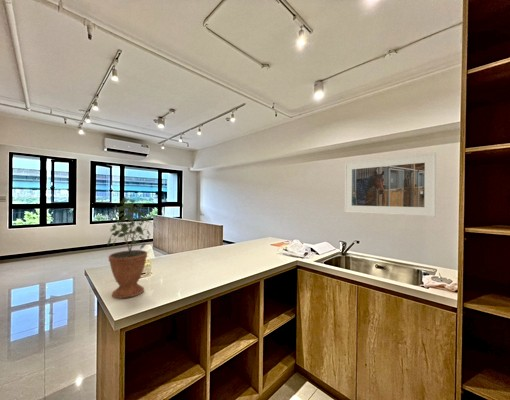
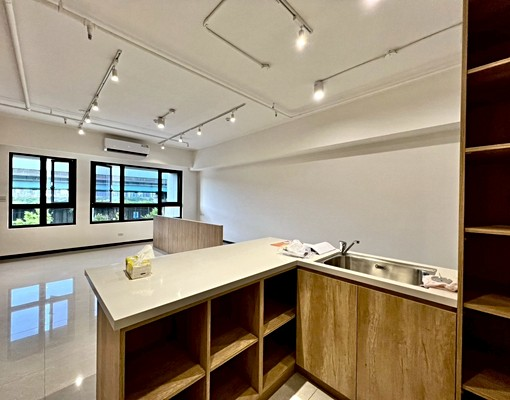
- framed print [344,152,437,217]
- potted plant [106,194,157,299]
